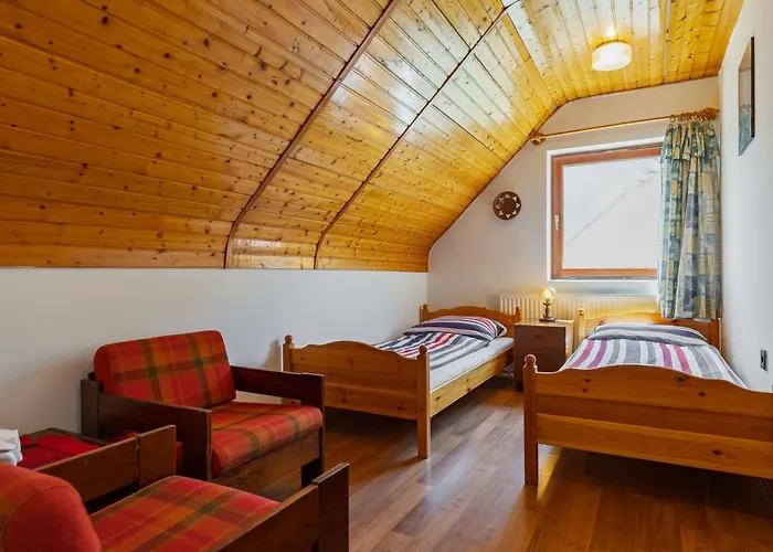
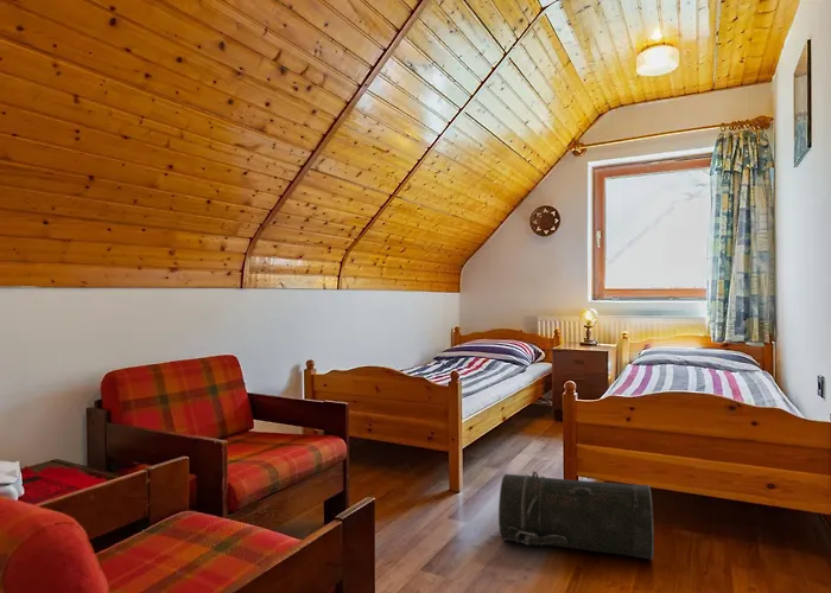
+ duffel bag [497,470,655,561]
